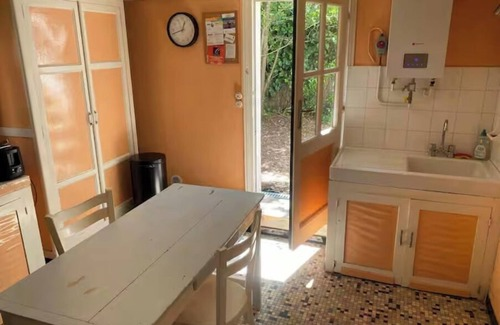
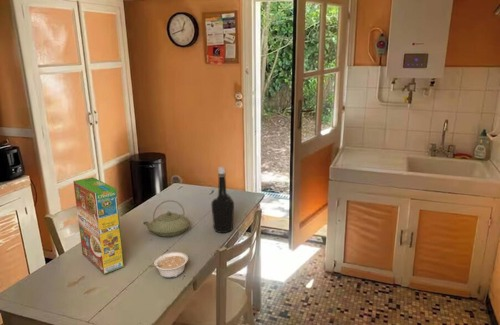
+ legume [147,251,189,279]
+ cereal box [72,176,125,275]
+ bottle [210,166,235,234]
+ teapot [142,199,191,238]
